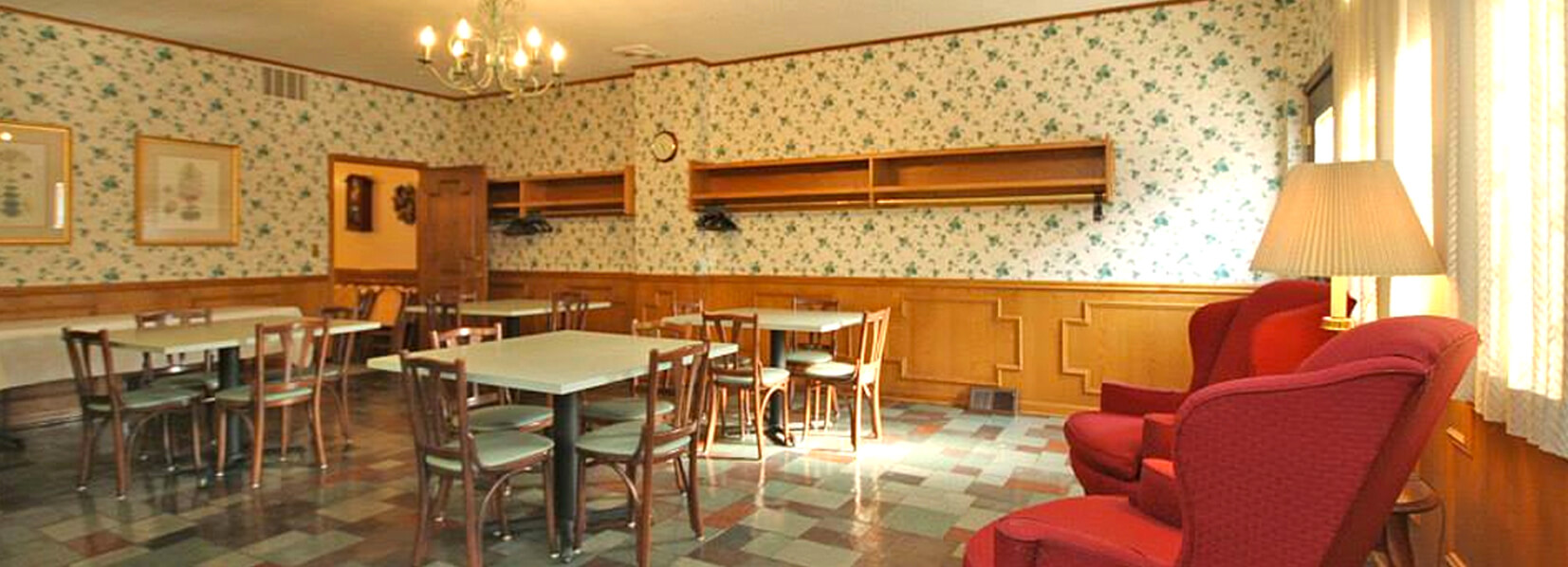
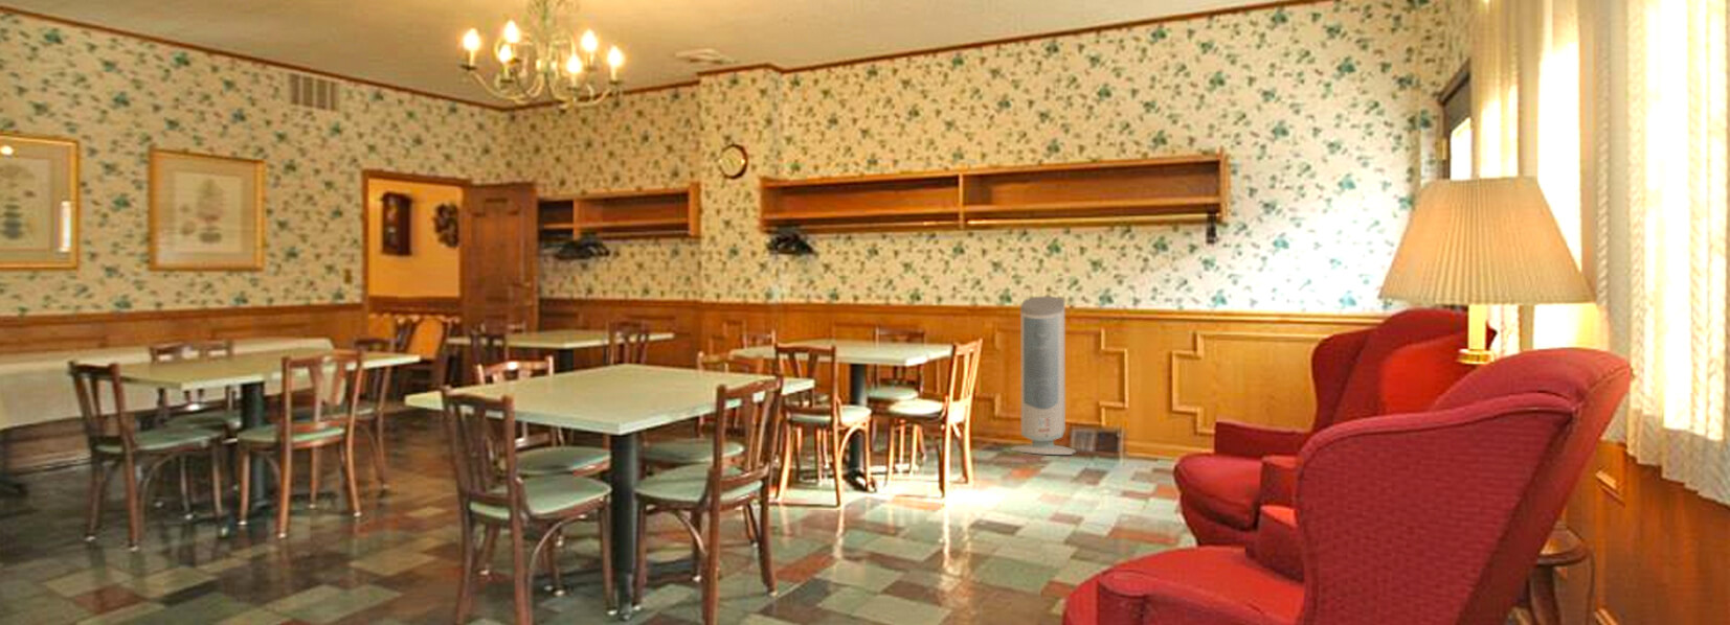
+ air purifier [1008,294,1077,455]
